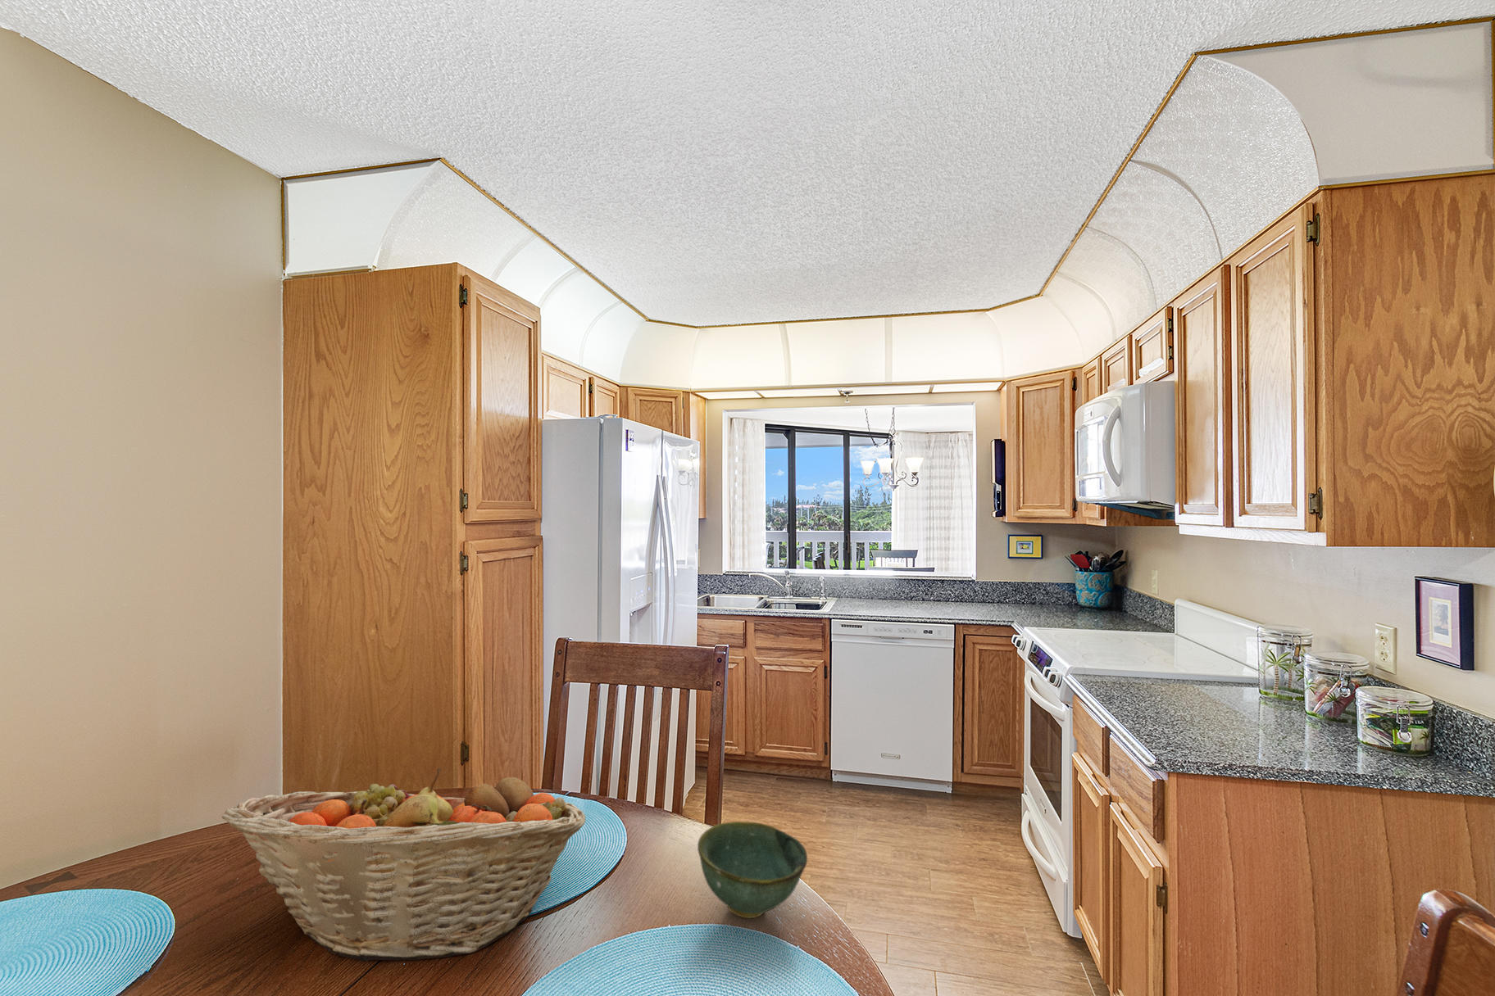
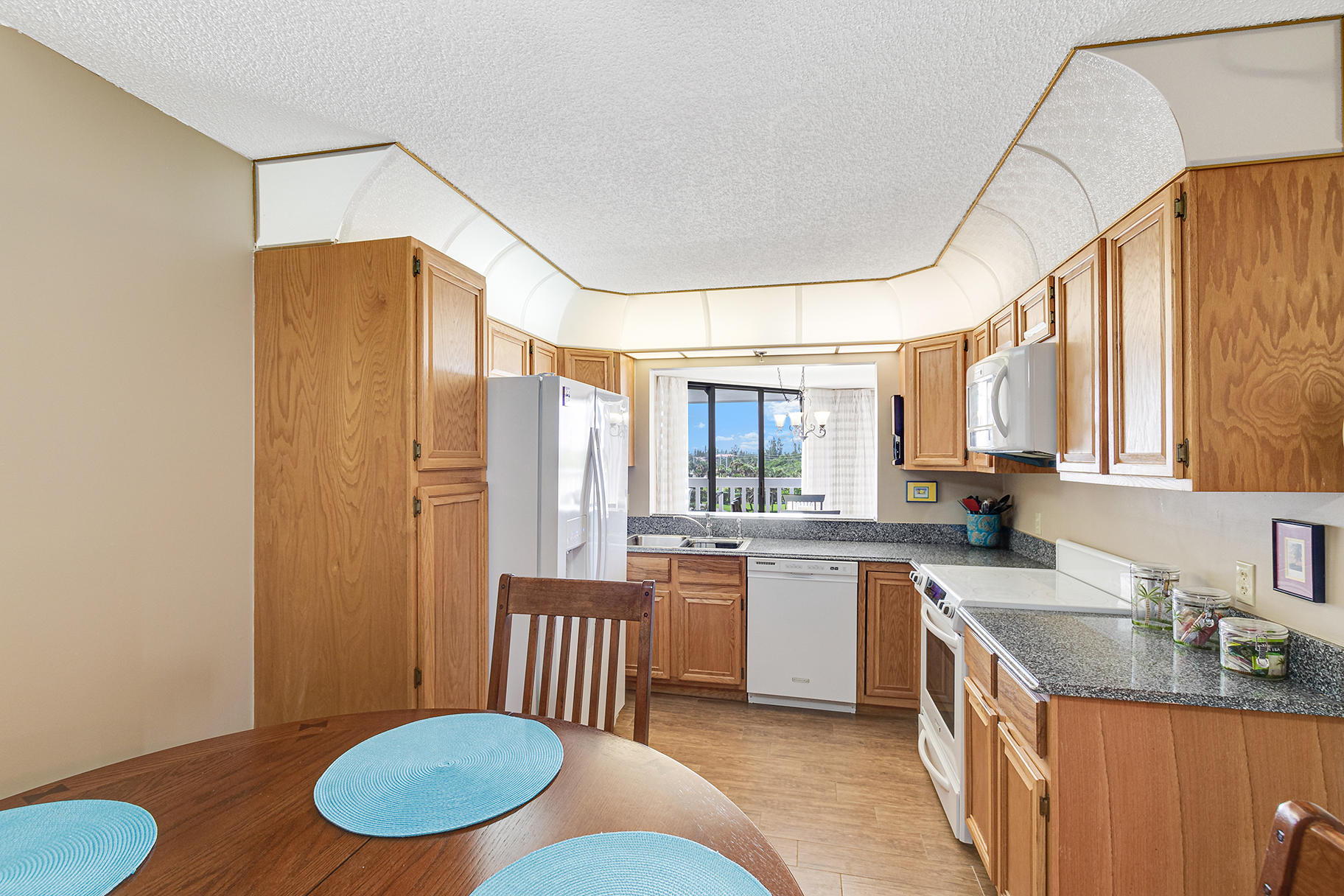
- bowl [696,820,809,919]
- fruit basket [221,767,586,963]
